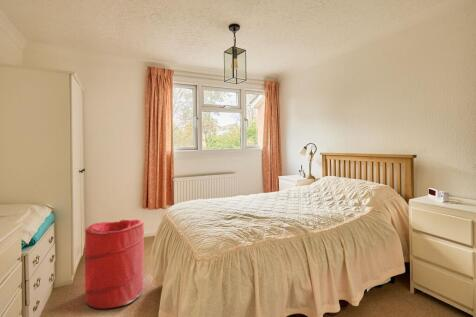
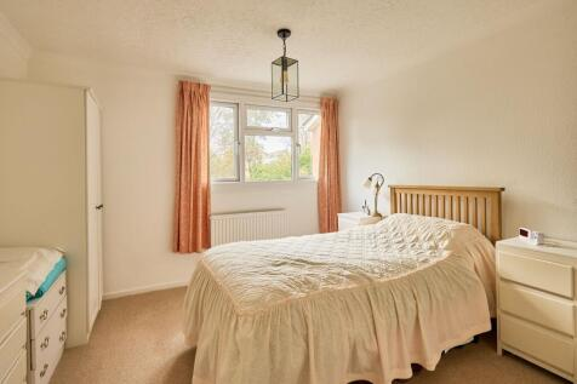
- laundry hamper [84,218,145,310]
